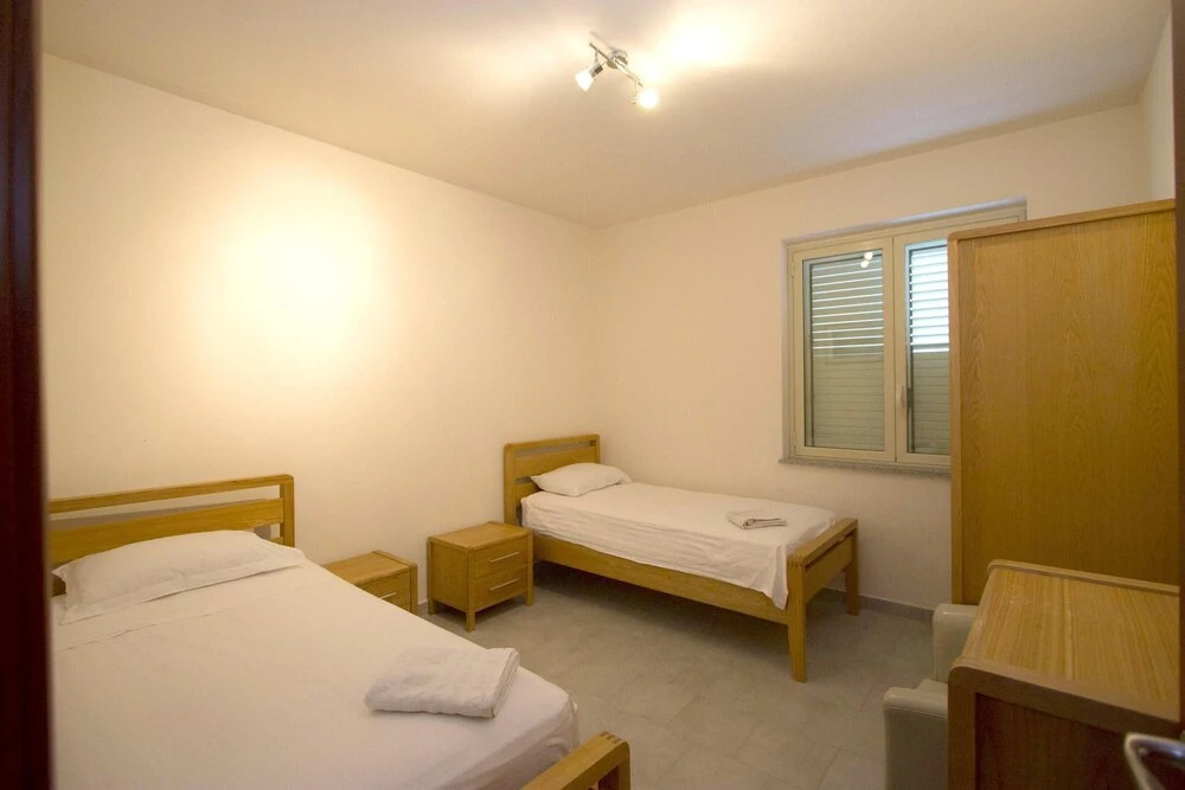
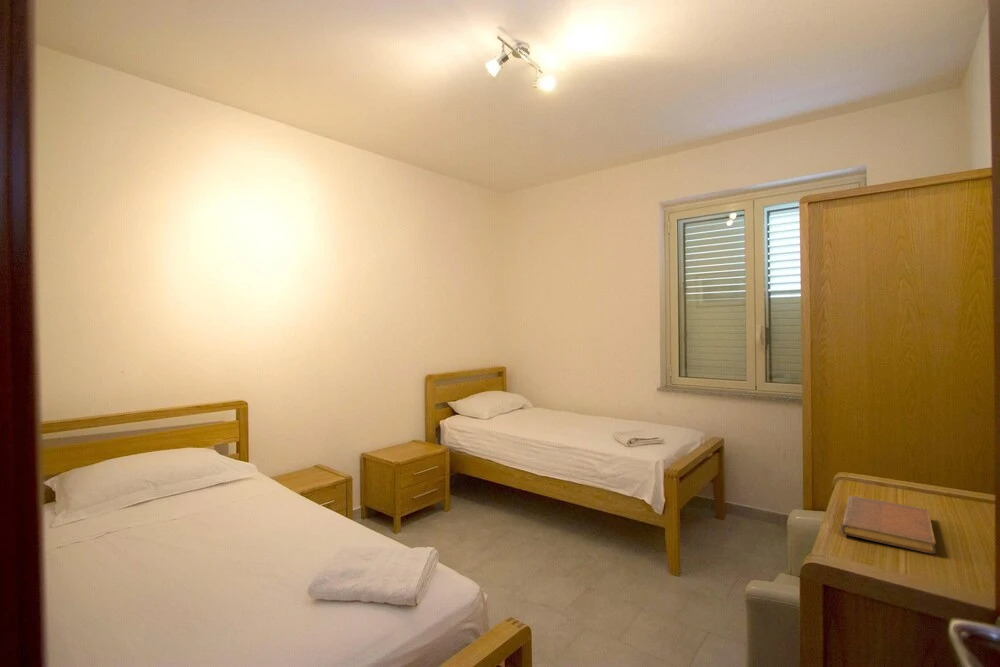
+ notebook [840,495,937,555]
